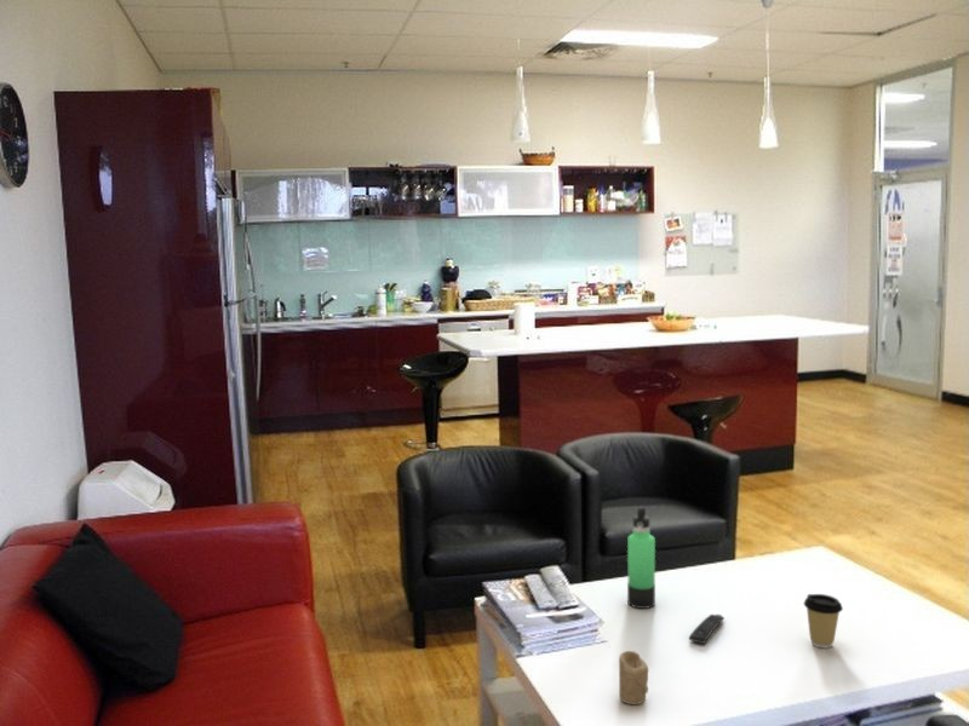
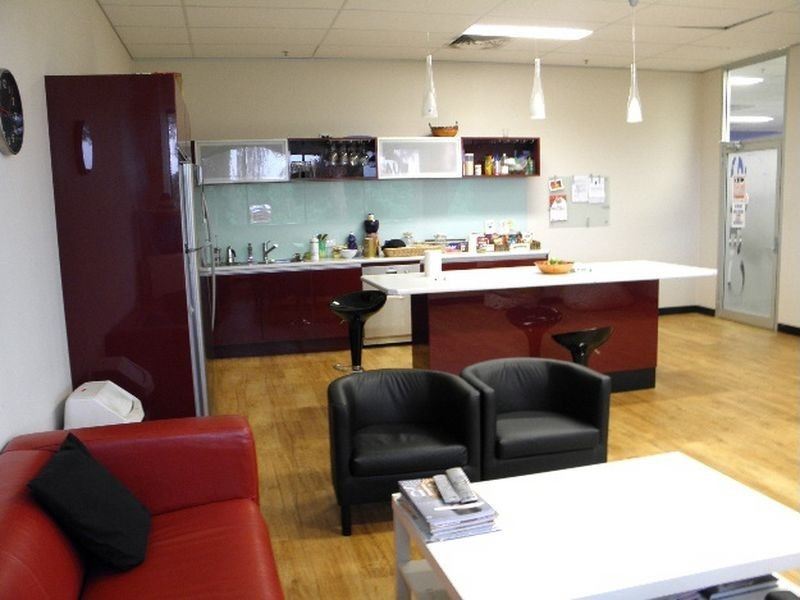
- thermos bottle [626,506,656,610]
- candle [618,650,649,705]
- coffee cup [803,593,844,650]
- remote control [688,613,726,645]
